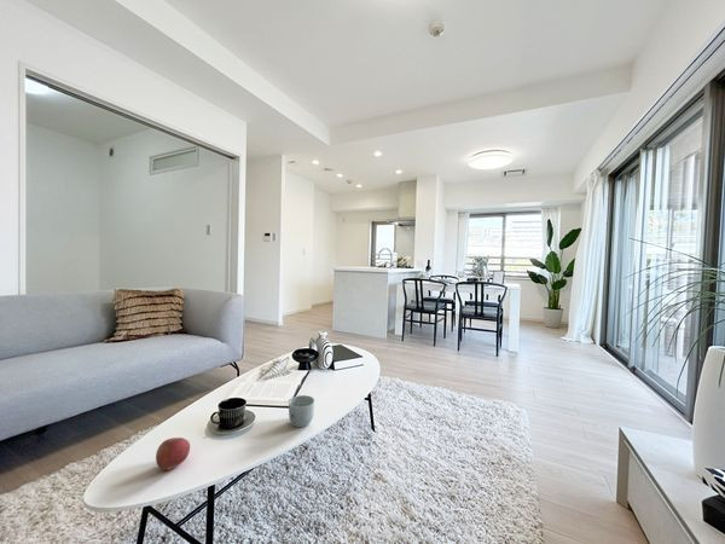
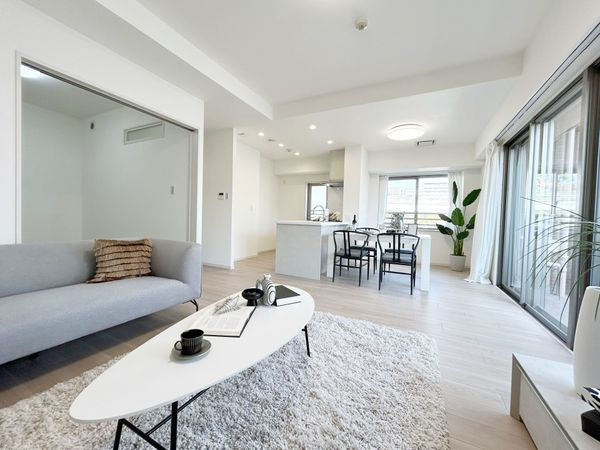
- mug [288,394,315,428]
- apple [155,436,191,471]
